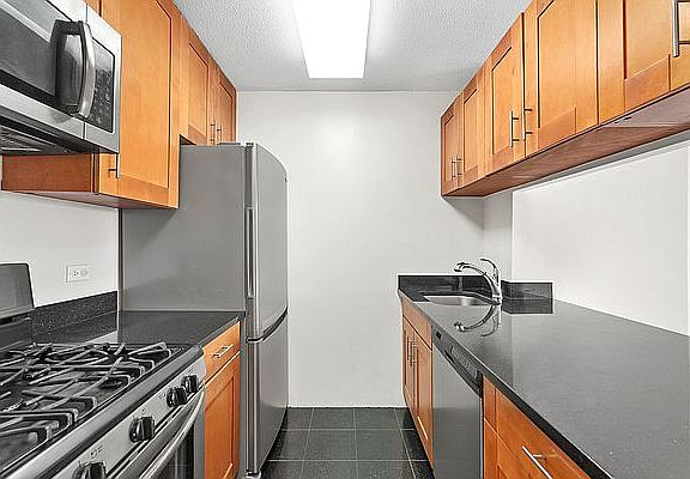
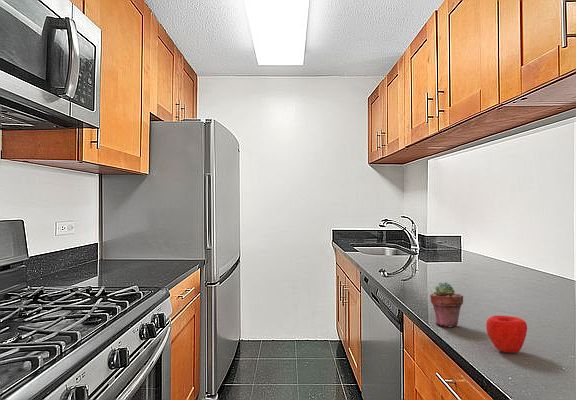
+ apple [485,314,528,354]
+ potted succulent [429,281,464,328]
